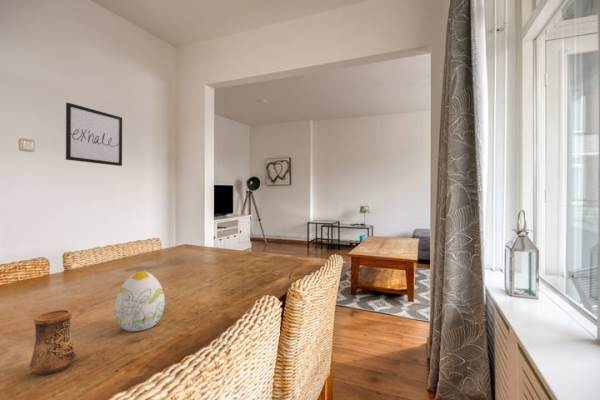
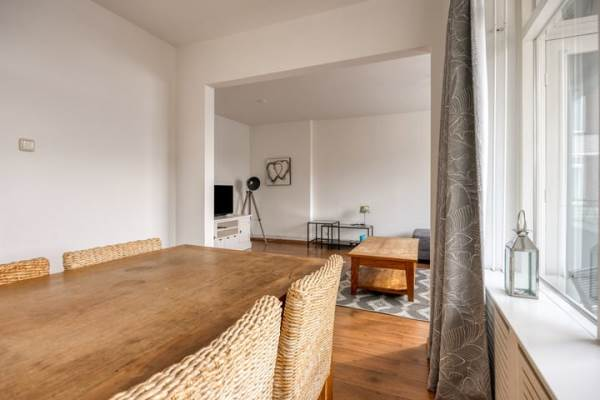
- decorative egg [114,270,166,332]
- cup [28,309,77,376]
- wall art [65,101,123,167]
